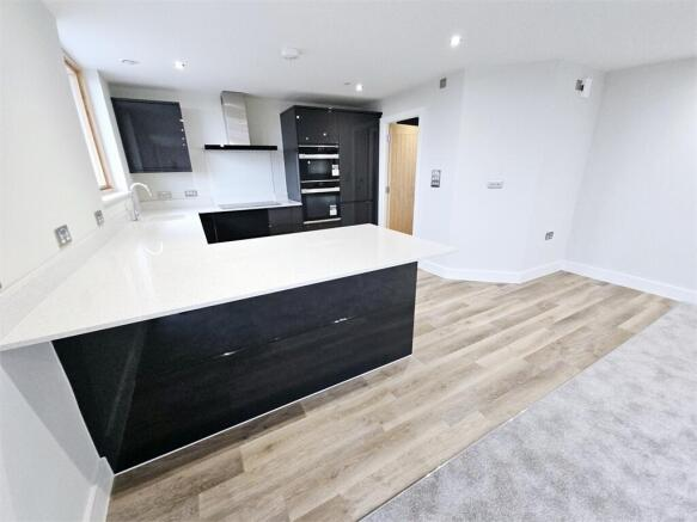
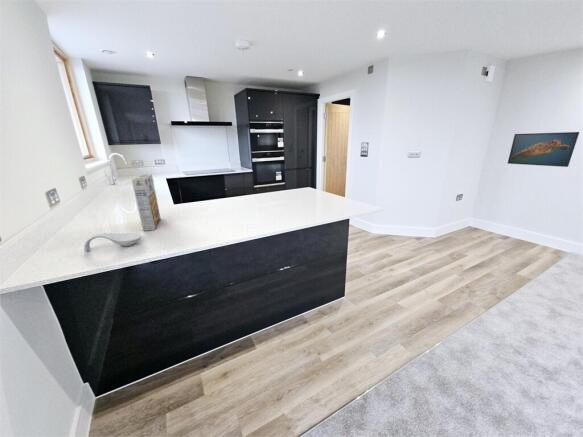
+ spoon rest [83,232,142,252]
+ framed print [507,131,580,168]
+ cereal box [131,173,162,232]
